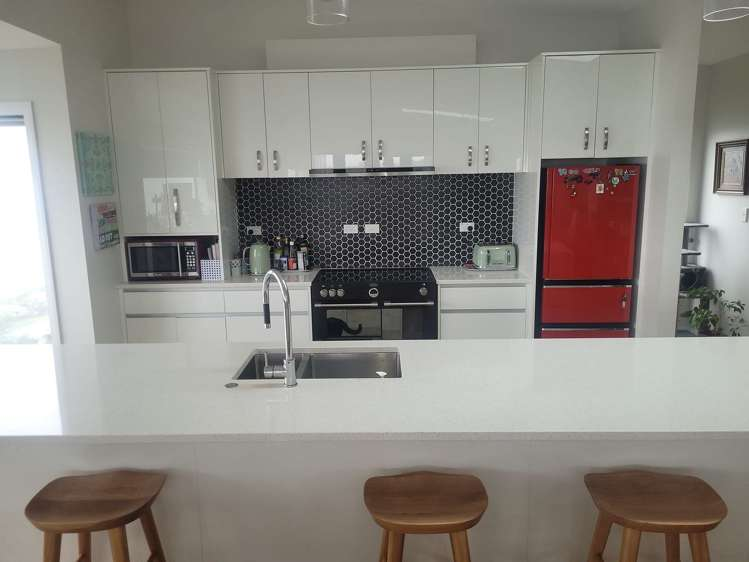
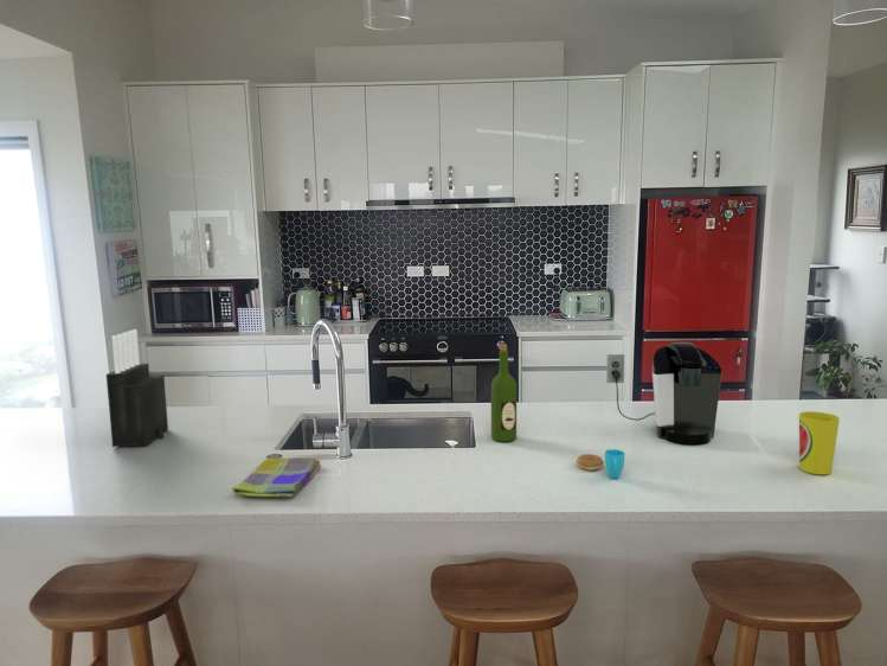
+ coffee maker [605,341,722,446]
+ knife block [105,328,169,448]
+ dish towel [231,456,322,499]
+ cup [798,410,841,475]
+ cup [576,448,625,480]
+ wine bottle [490,344,518,443]
